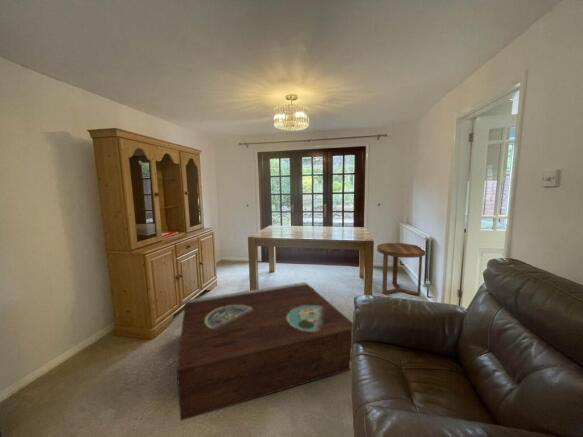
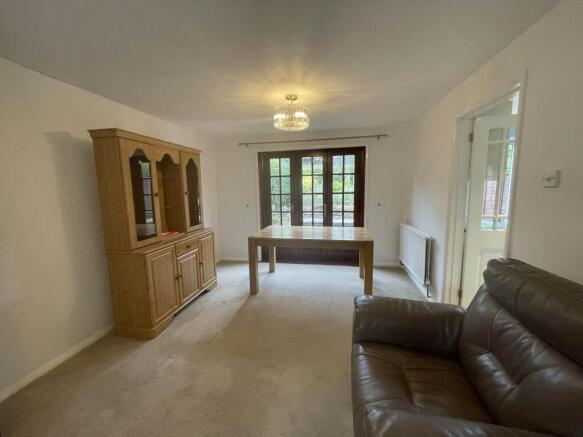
- side table [376,242,426,297]
- stereo [176,281,354,422]
